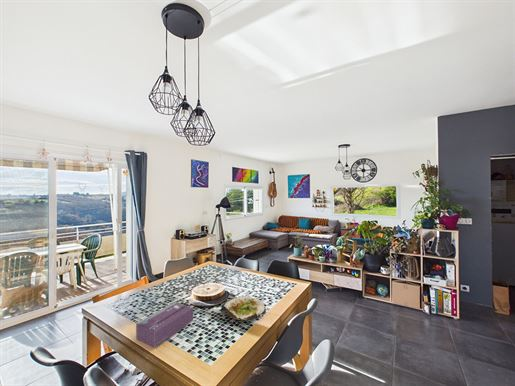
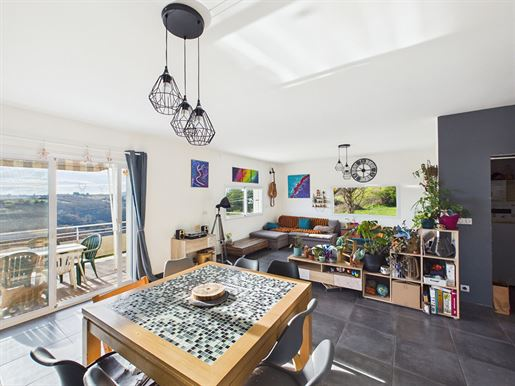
- tissue box [135,301,194,349]
- salad plate [220,296,267,321]
